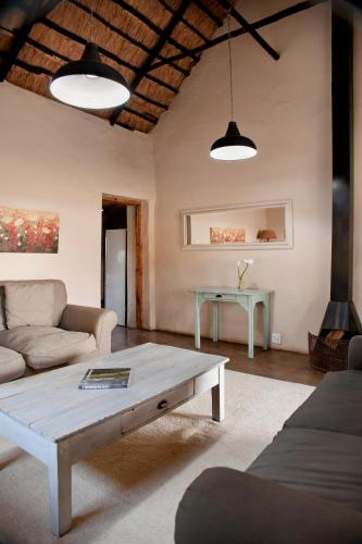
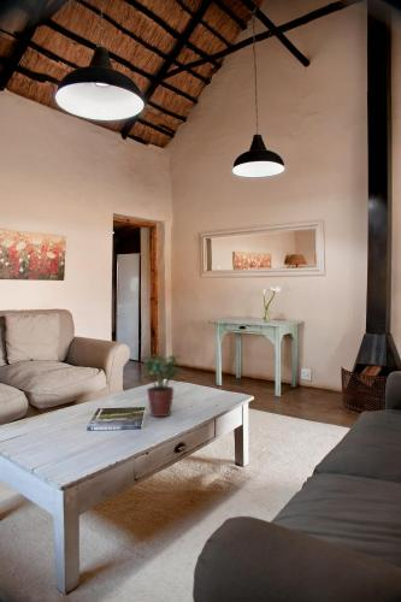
+ potted plant [141,353,182,418]
